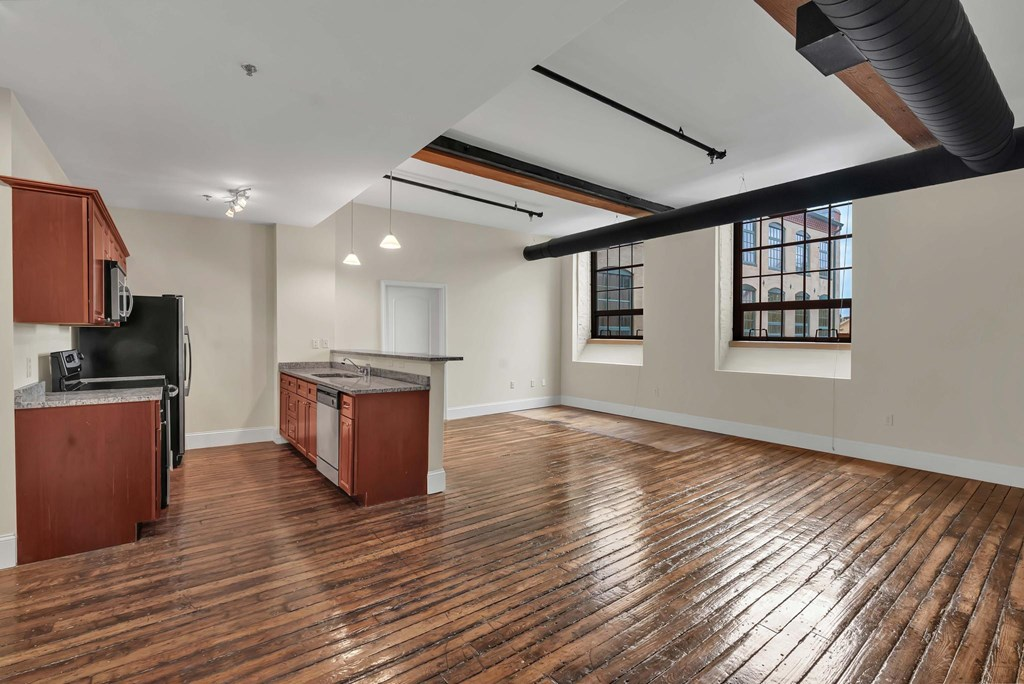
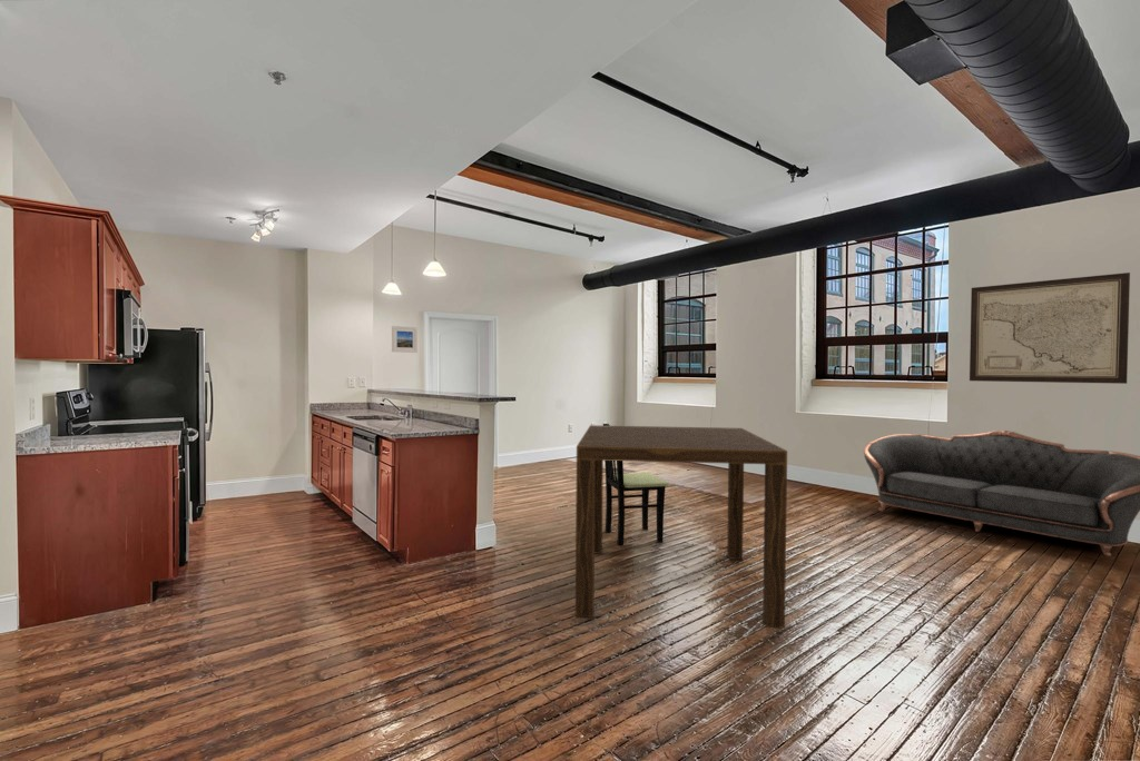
+ dining chair [602,423,670,546]
+ dining table [574,424,788,630]
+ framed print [391,325,419,354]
+ sofa [863,429,1140,557]
+ wall art [969,271,1131,385]
